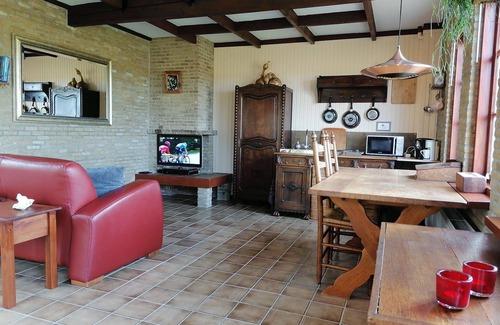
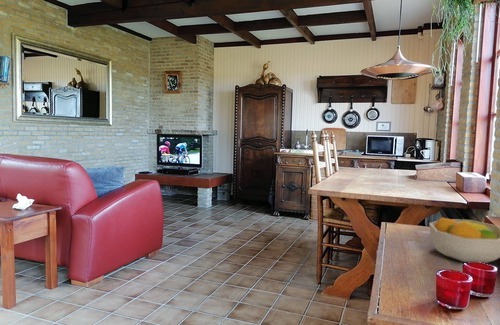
+ fruit bowl [428,216,500,264]
